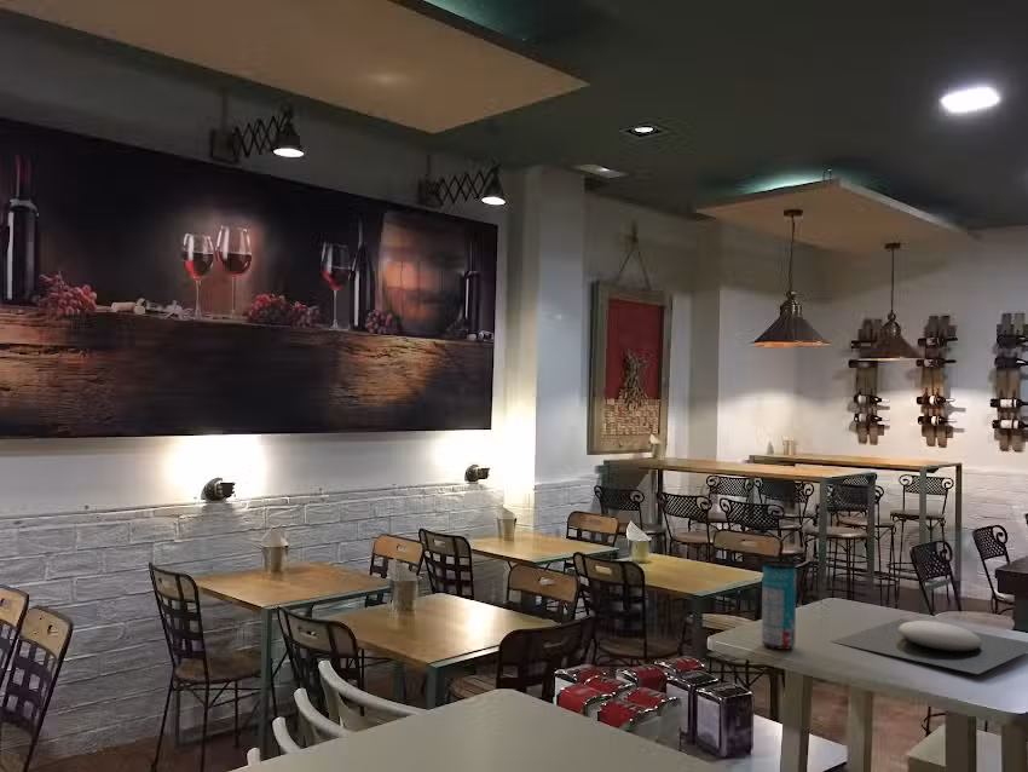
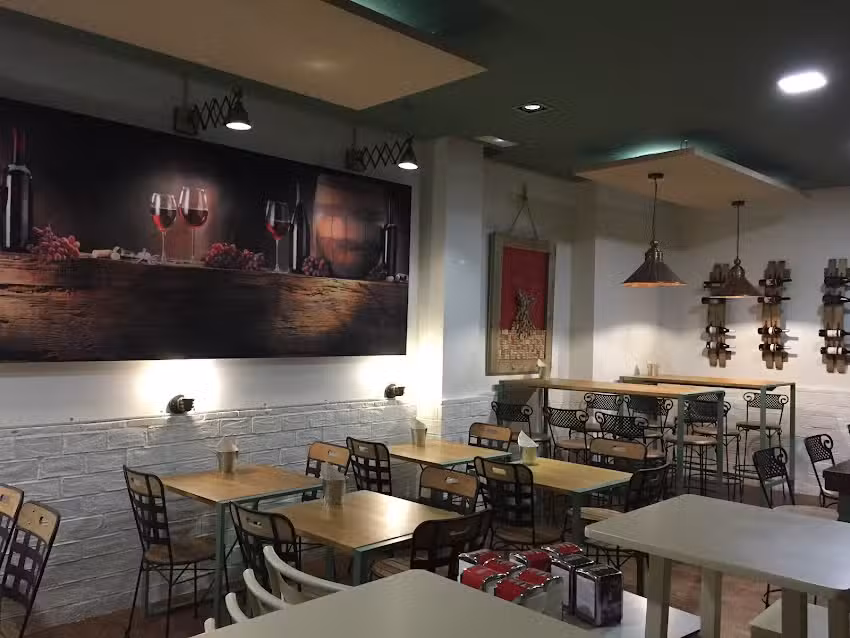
- beverage can [761,560,797,651]
- plate [831,617,1028,675]
